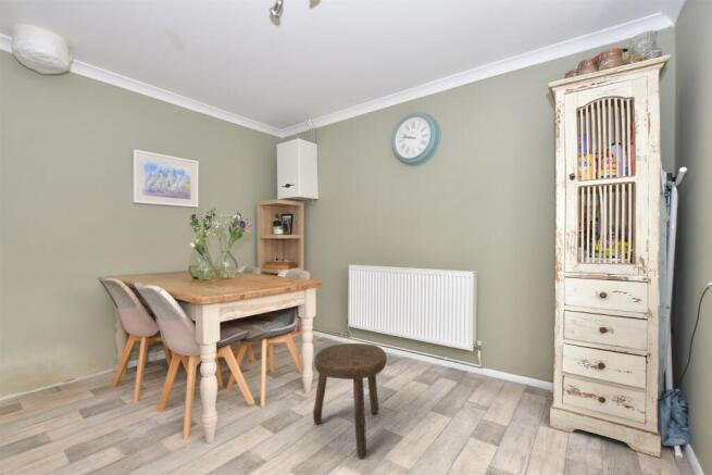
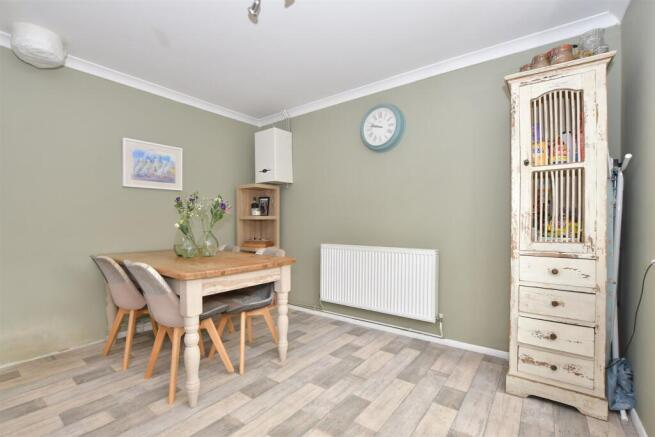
- stool [312,342,388,460]
